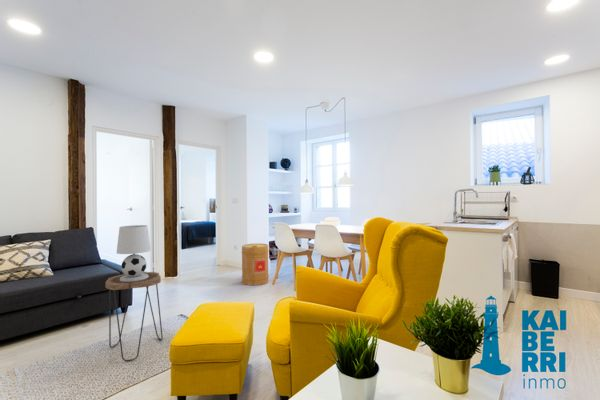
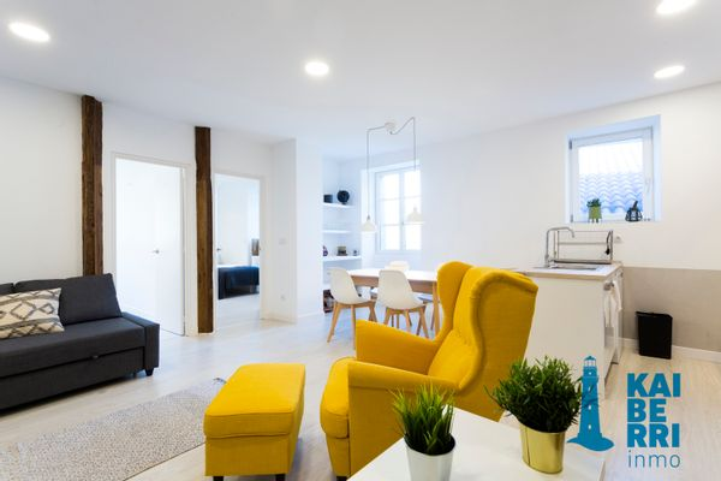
- basket [241,242,270,286]
- side table [105,271,164,362]
- table lamp [116,224,152,282]
